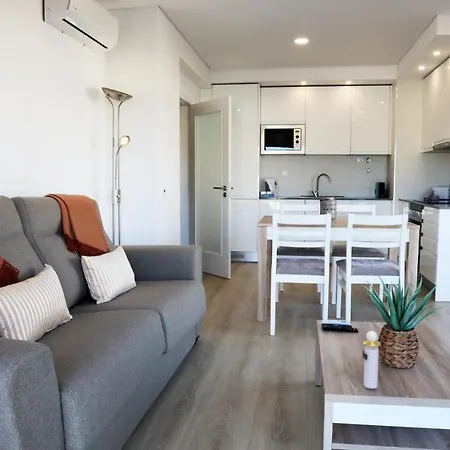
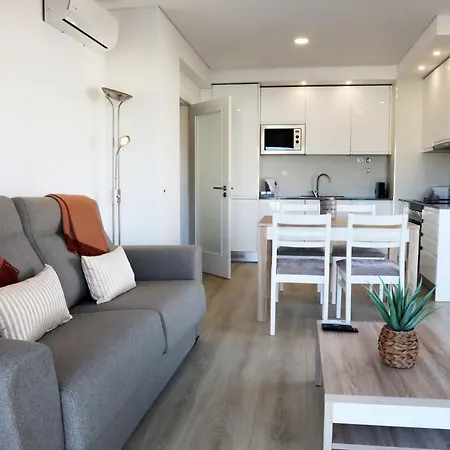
- perfume bottle [362,330,381,389]
